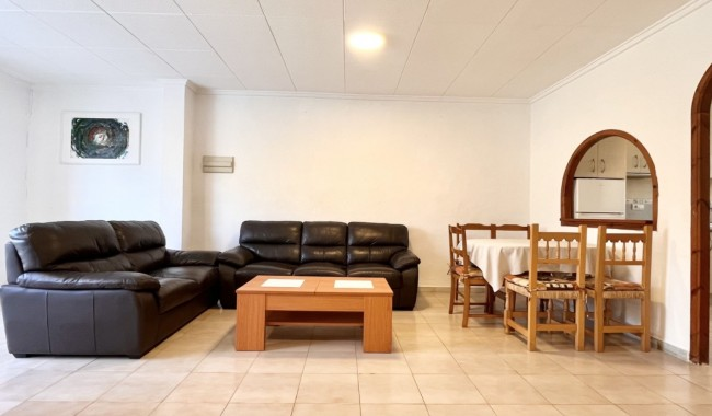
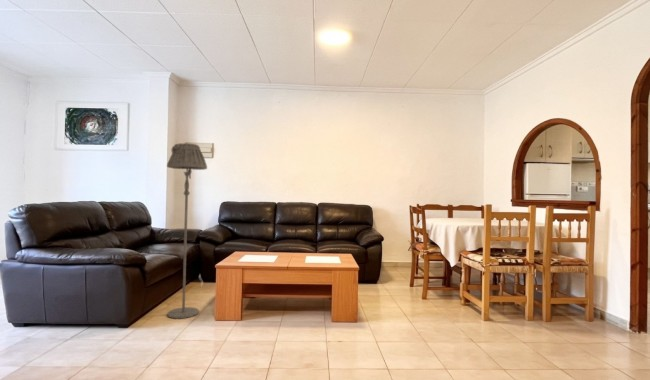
+ floor lamp [166,142,208,320]
